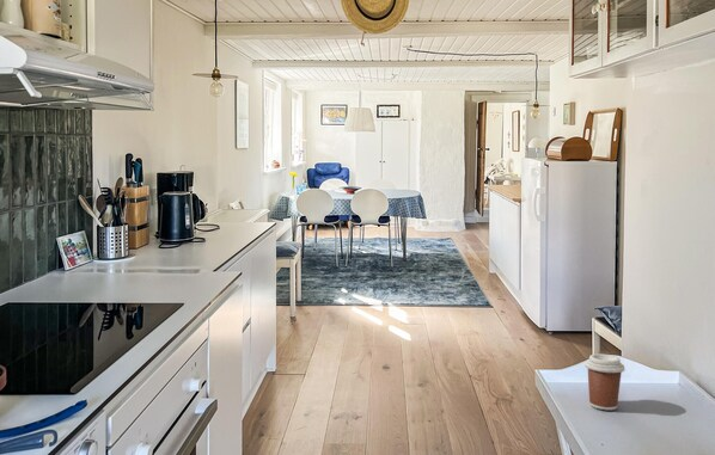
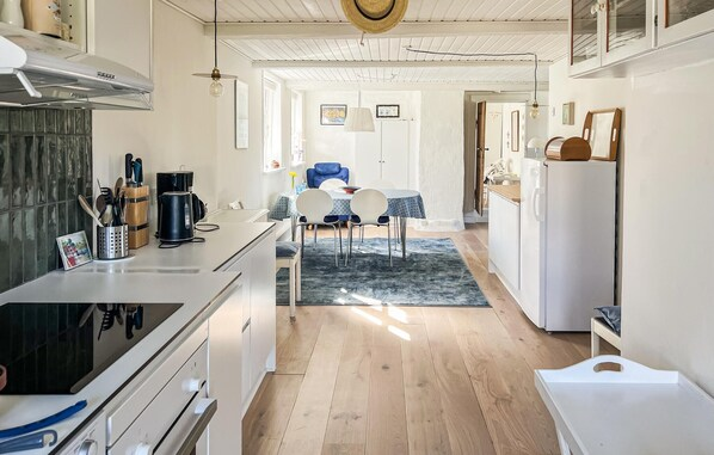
- coffee cup [583,352,625,411]
